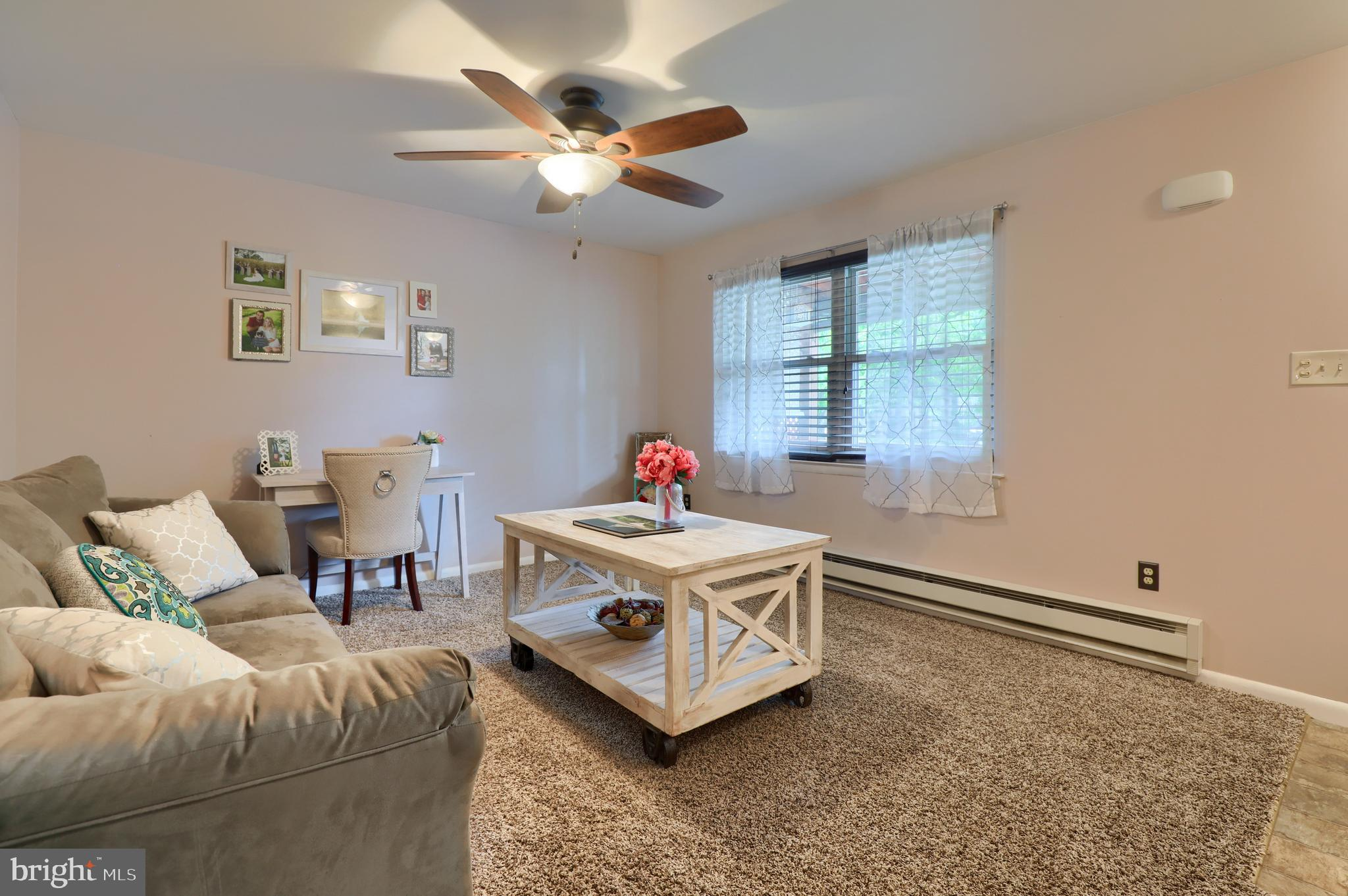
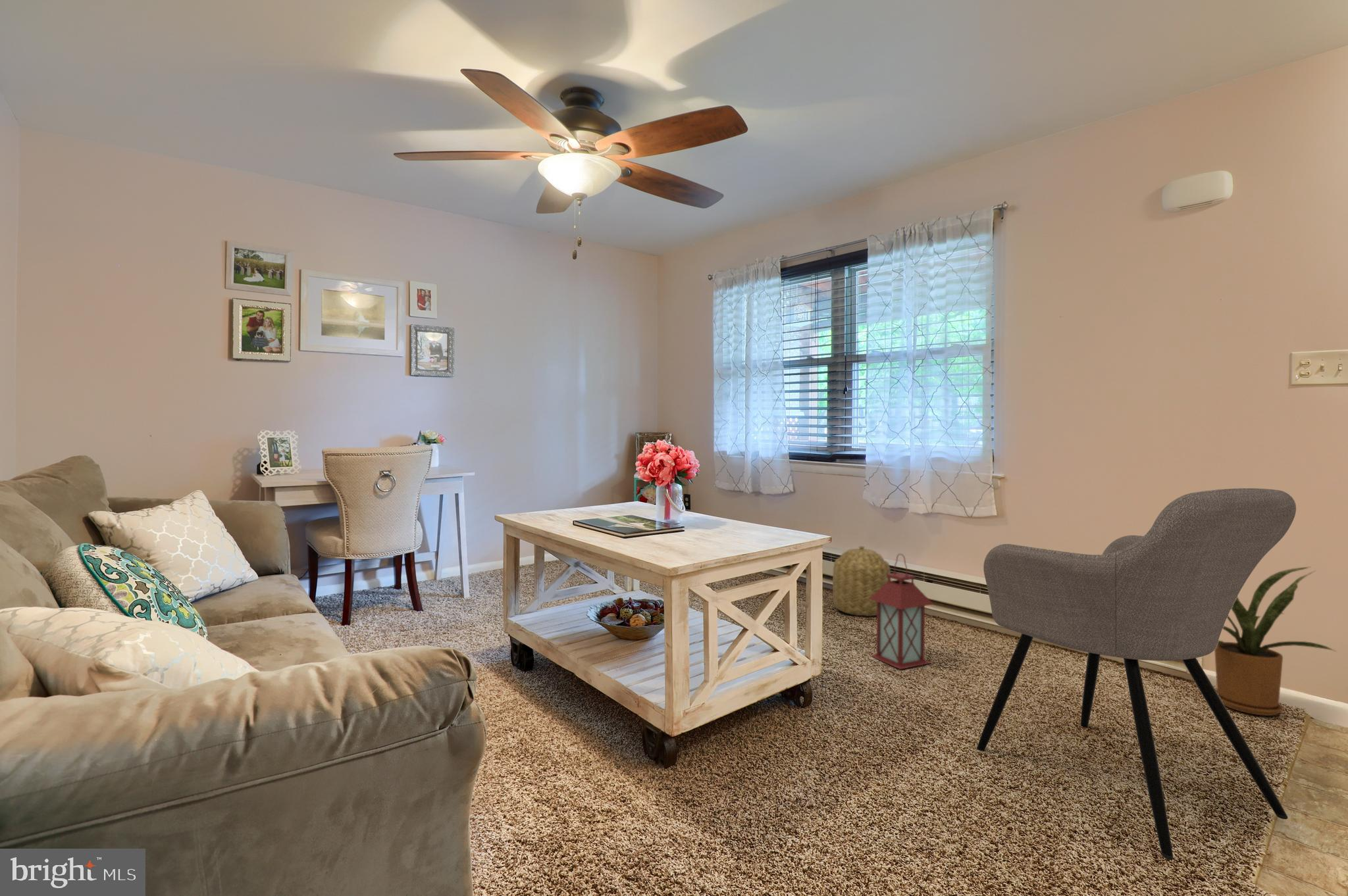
+ armchair [976,487,1297,860]
+ basket [832,545,891,617]
+ house plant [1214,566,1337,716]
+ lantern [869,553,935,670]
